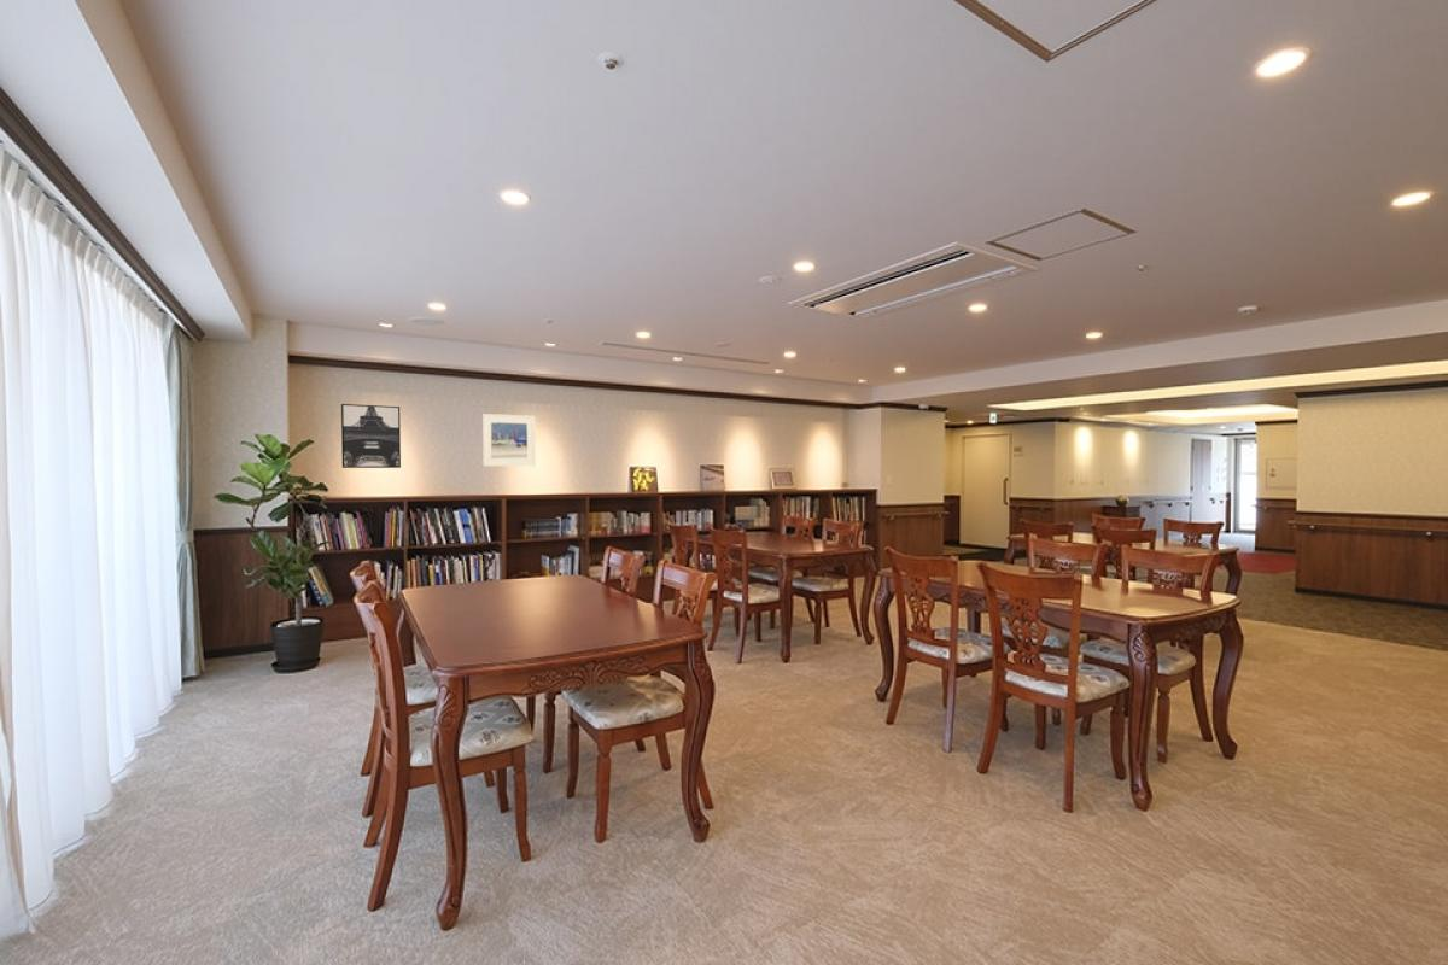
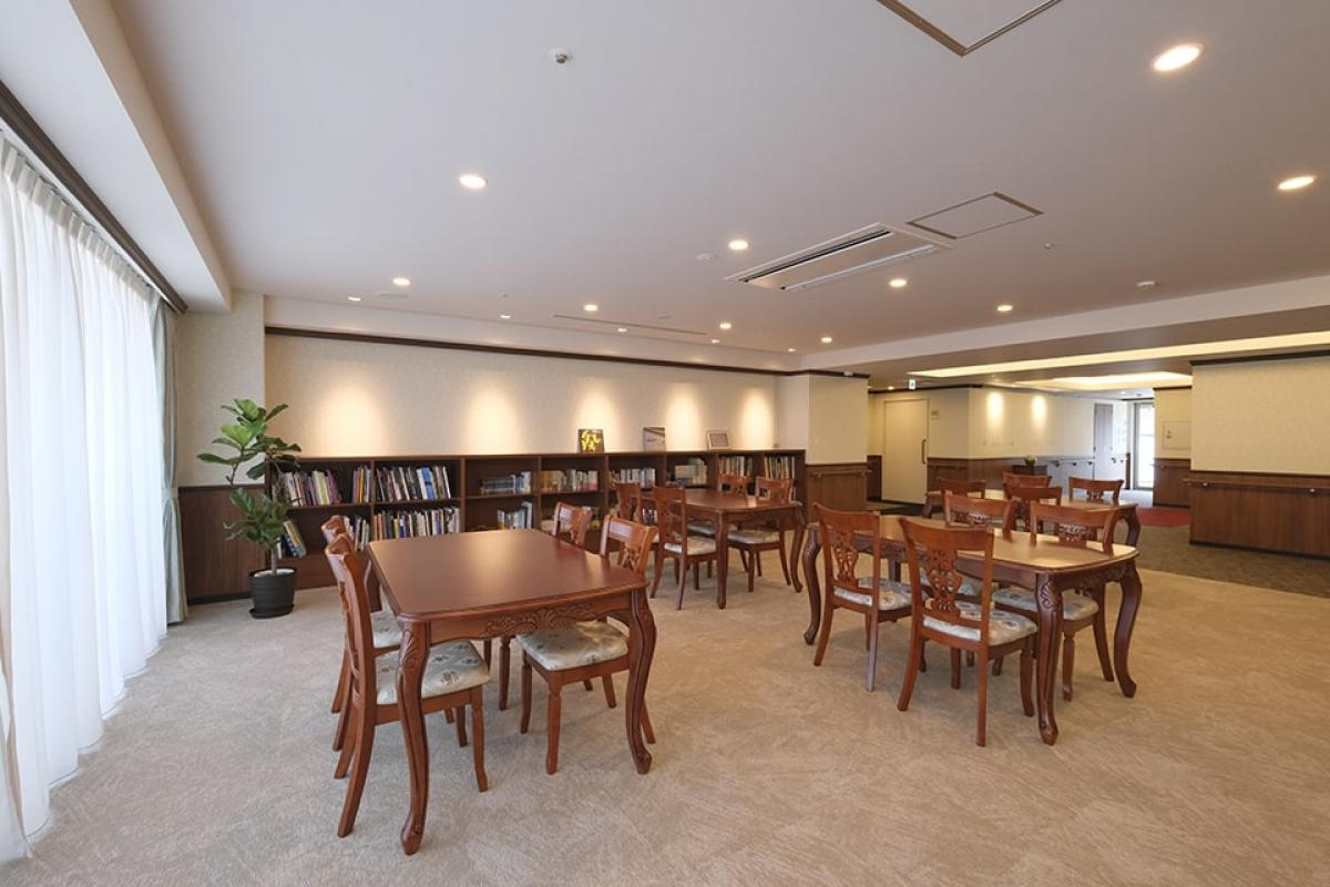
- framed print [481,413,537,467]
- wall art [340,403,402,469]
